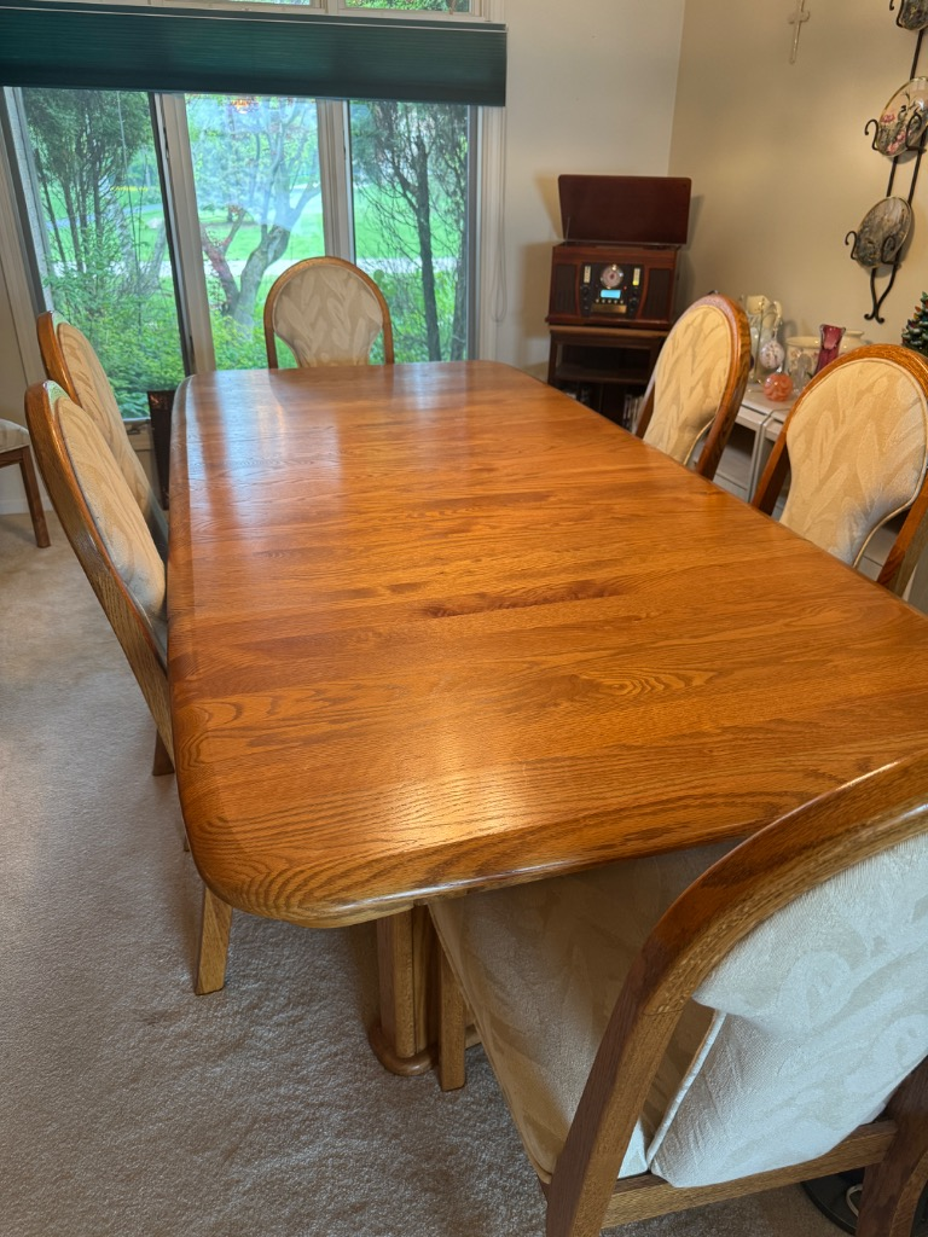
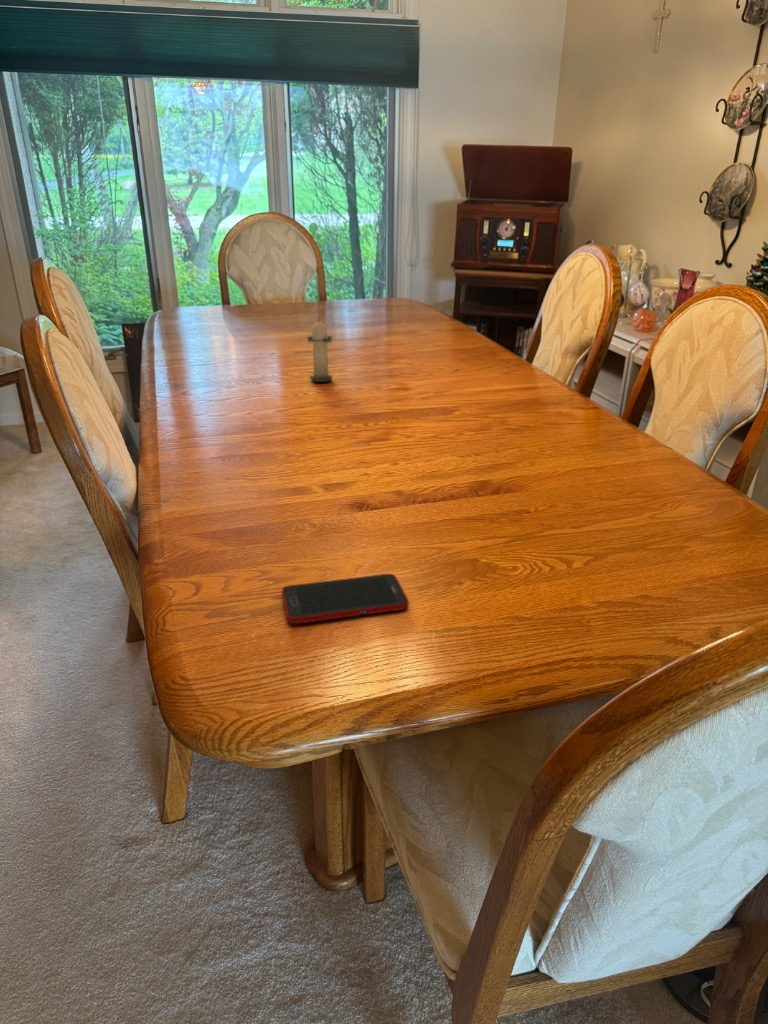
+ candle [306,316,335,383]
+ cell phone [281,573,410,625]
